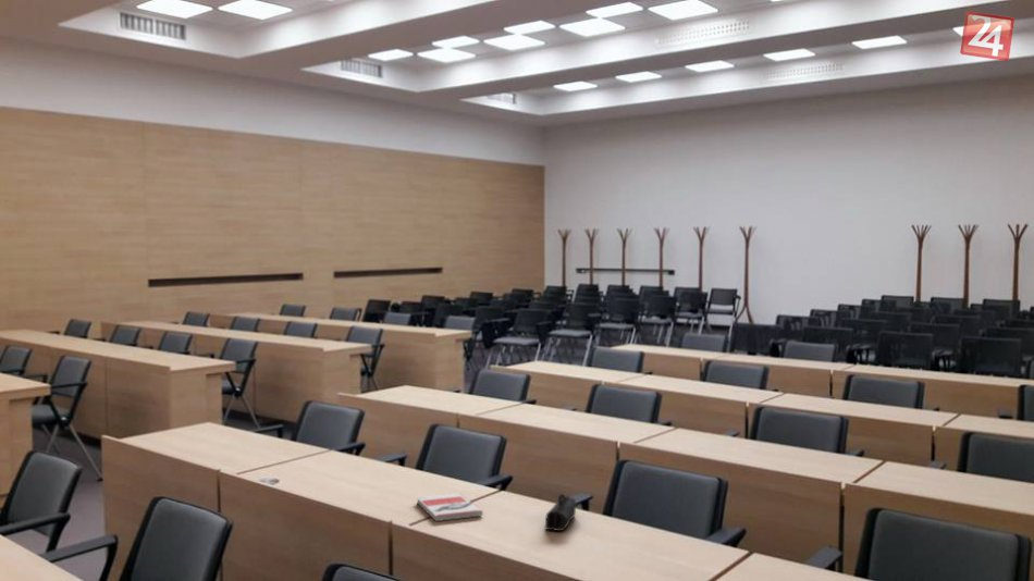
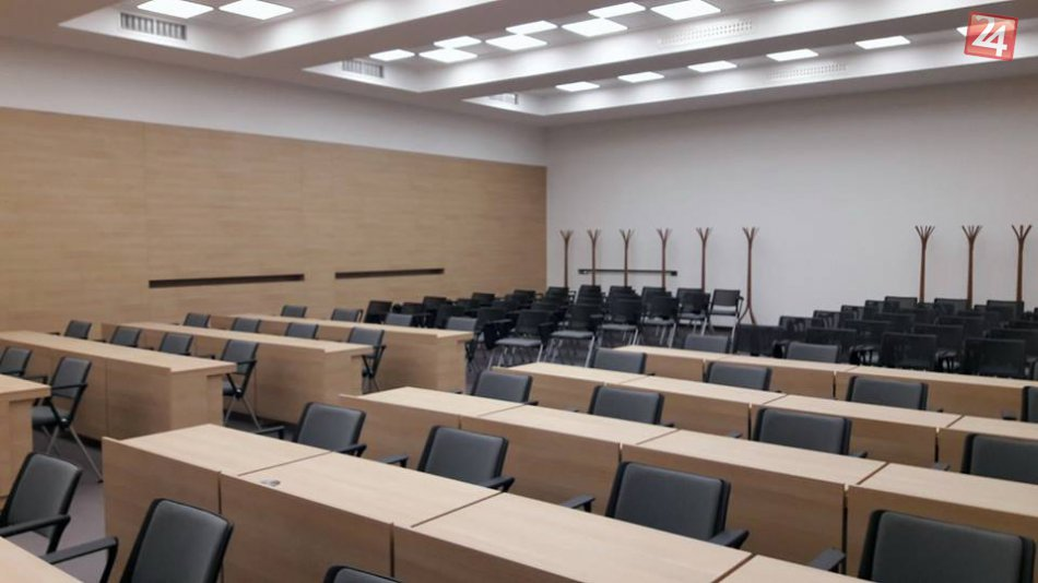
- book [416,492,484,522]
- pencil case [544,493,577,532]
